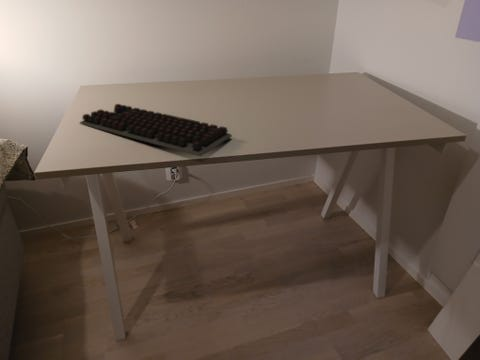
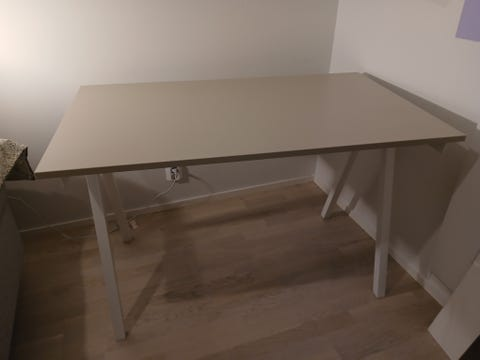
- computer keyboard [78,103,233,157]
